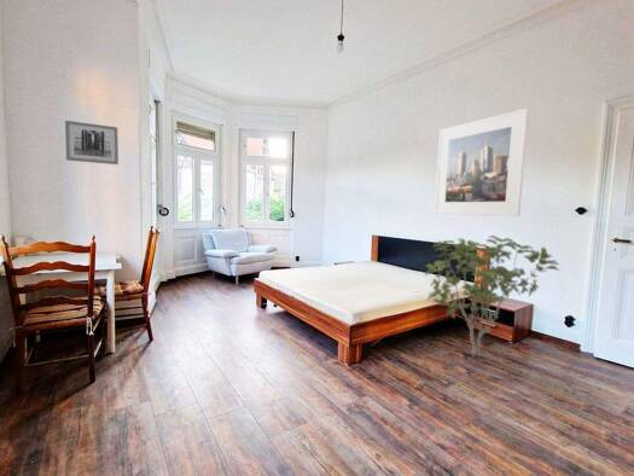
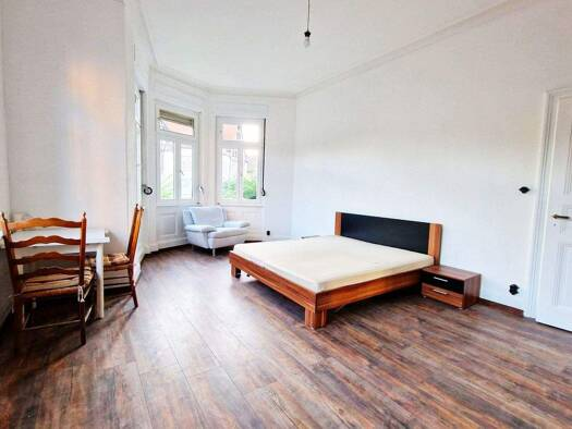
- shrub [424,234,562,358]
- wall art [64,120,120,166]
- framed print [434,108,530,217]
